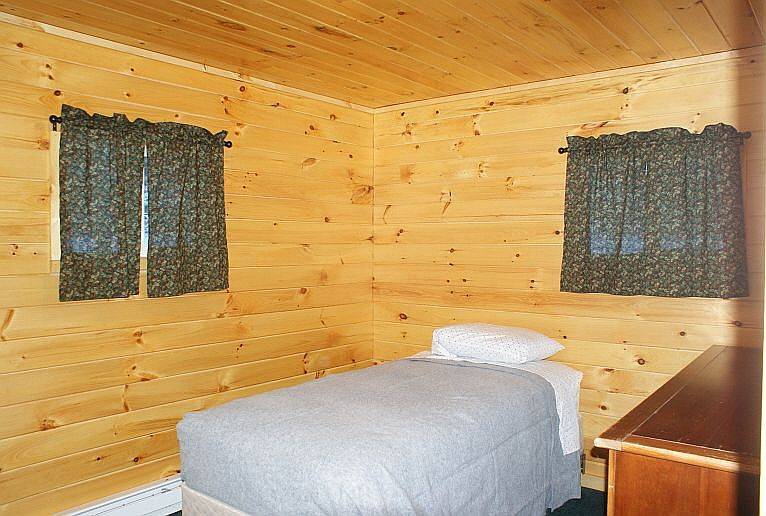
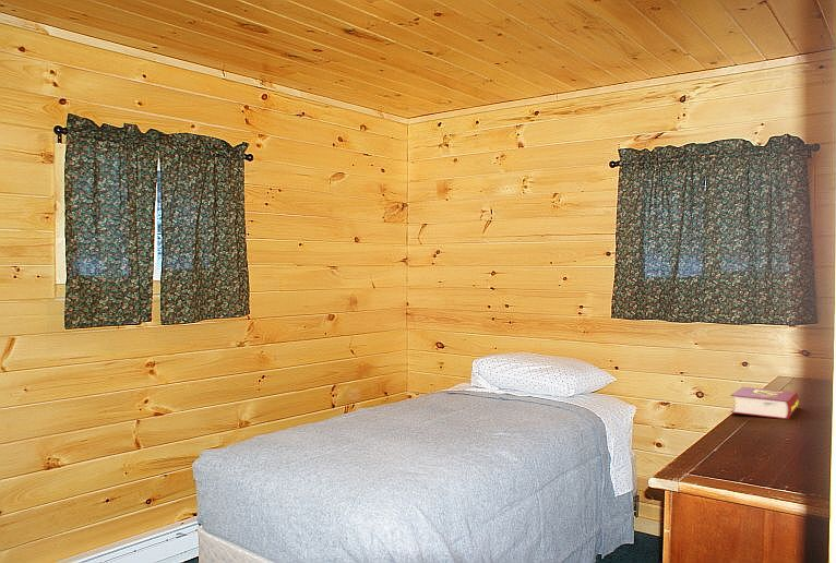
+ book [729,386,800,420]
